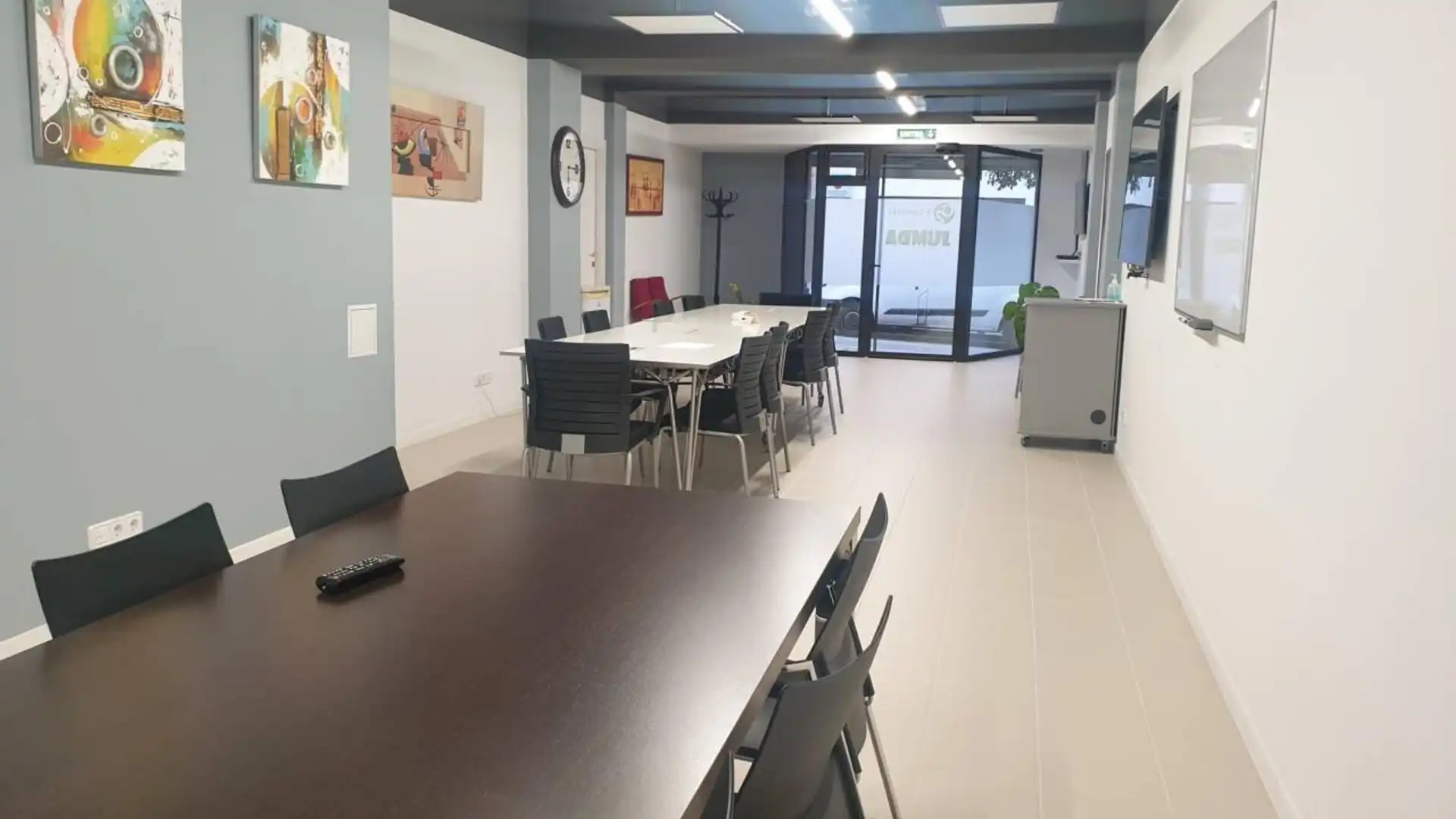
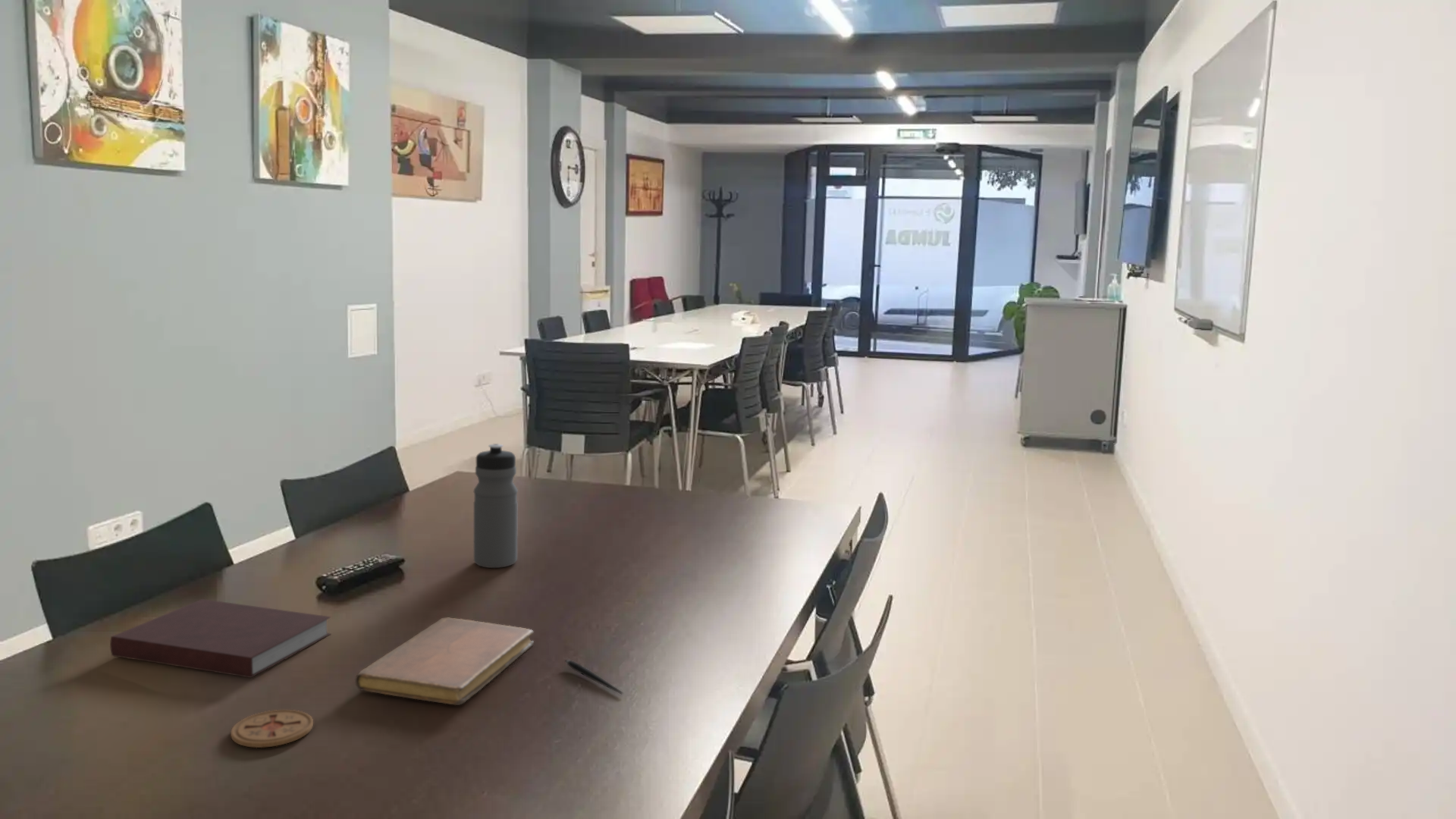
+ water bottle [473,443,519,569]
+ pen [564,659,623,695]
+ notebook [109,598,331,679]
+ coaster [230,709,314,748]
+ notebook [354,617,535,706]
